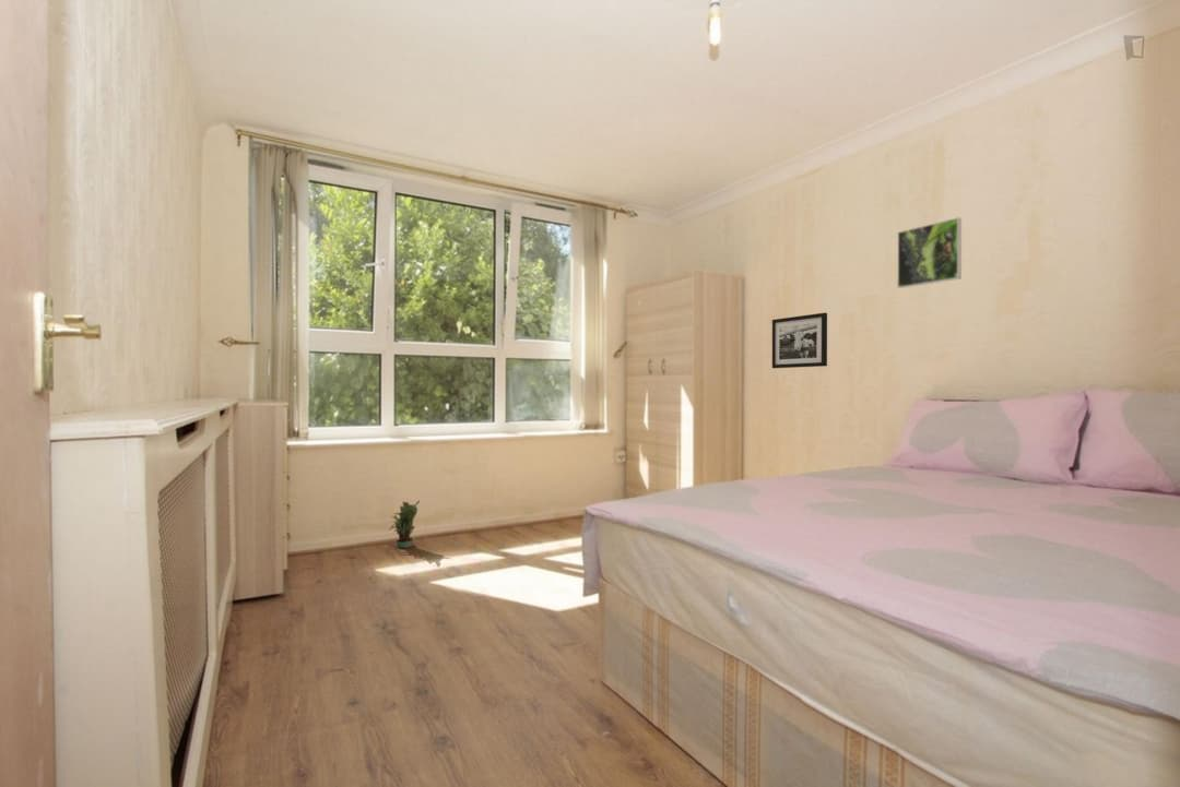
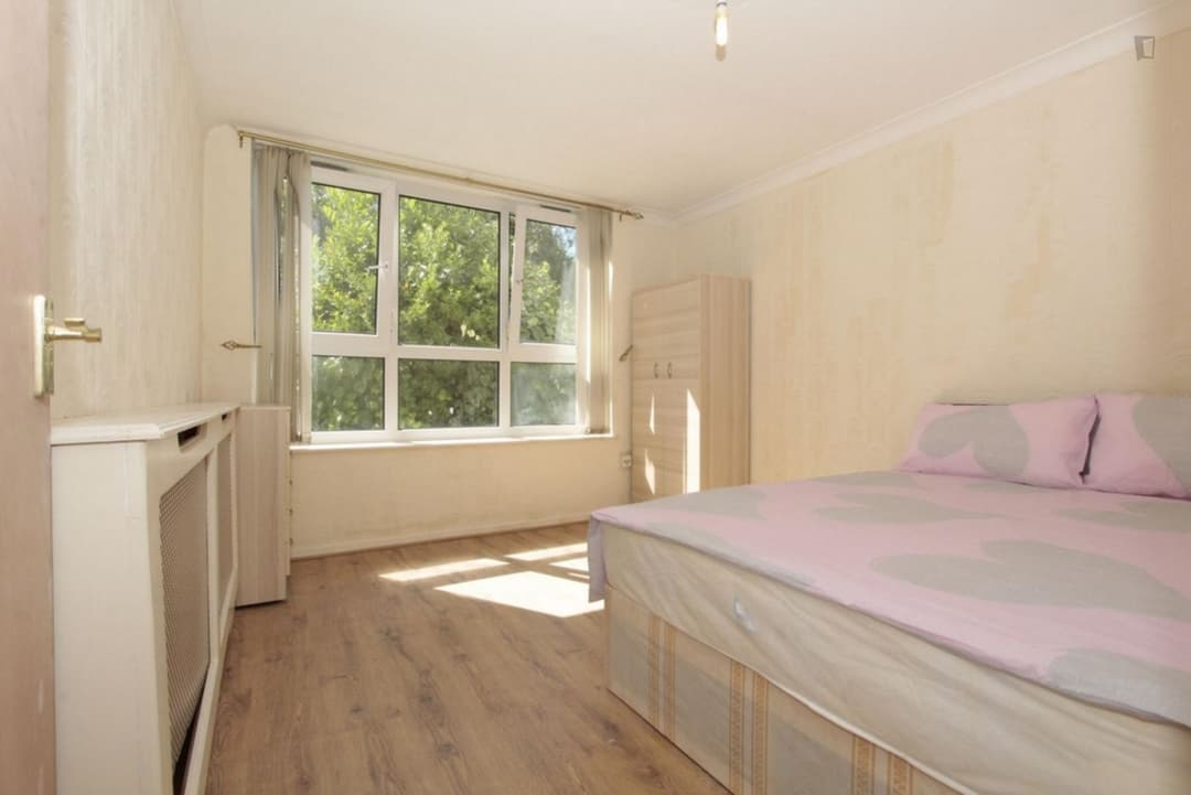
- picture frame [771,312,828,369]
- potted plant [388,499,421,549]
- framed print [896,216,963,289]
